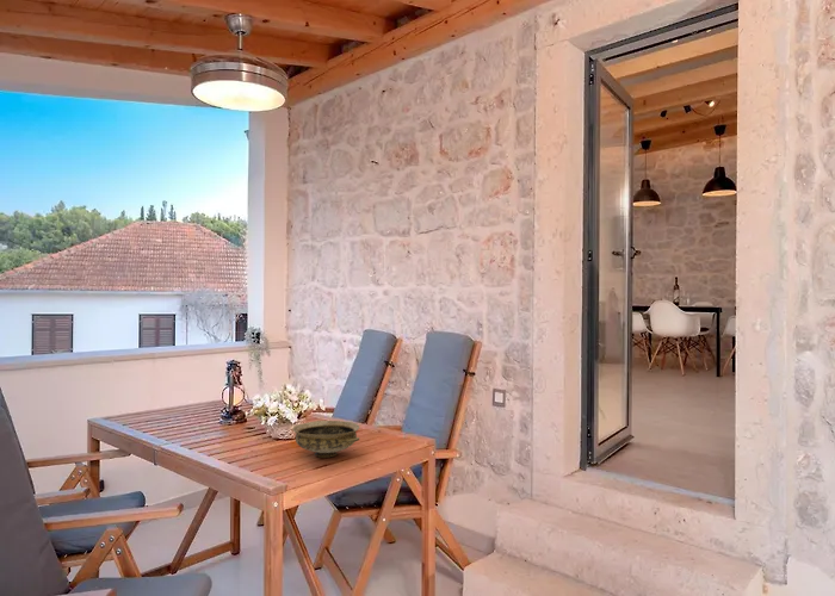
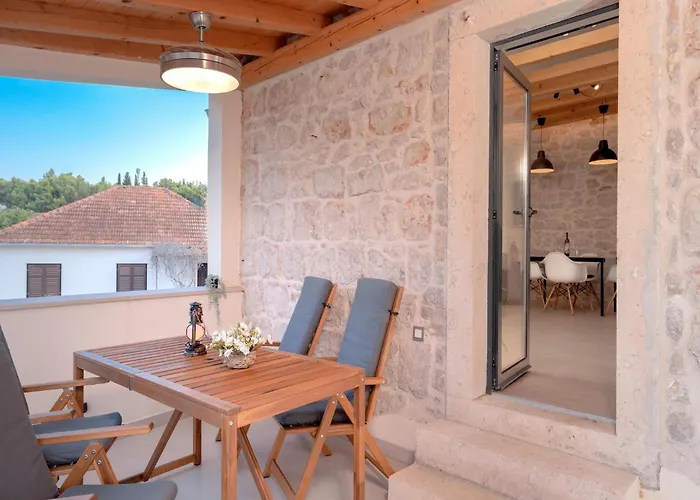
- ceramic bowl [291,420,360,459]
